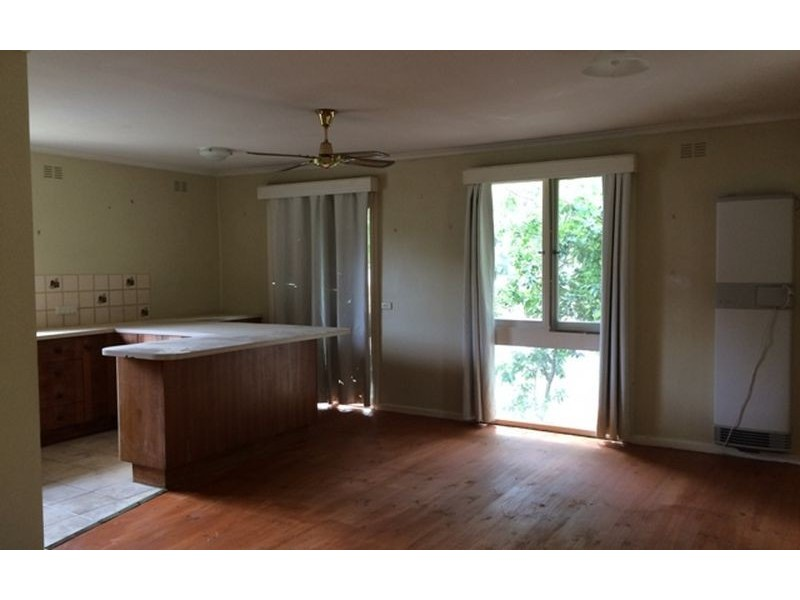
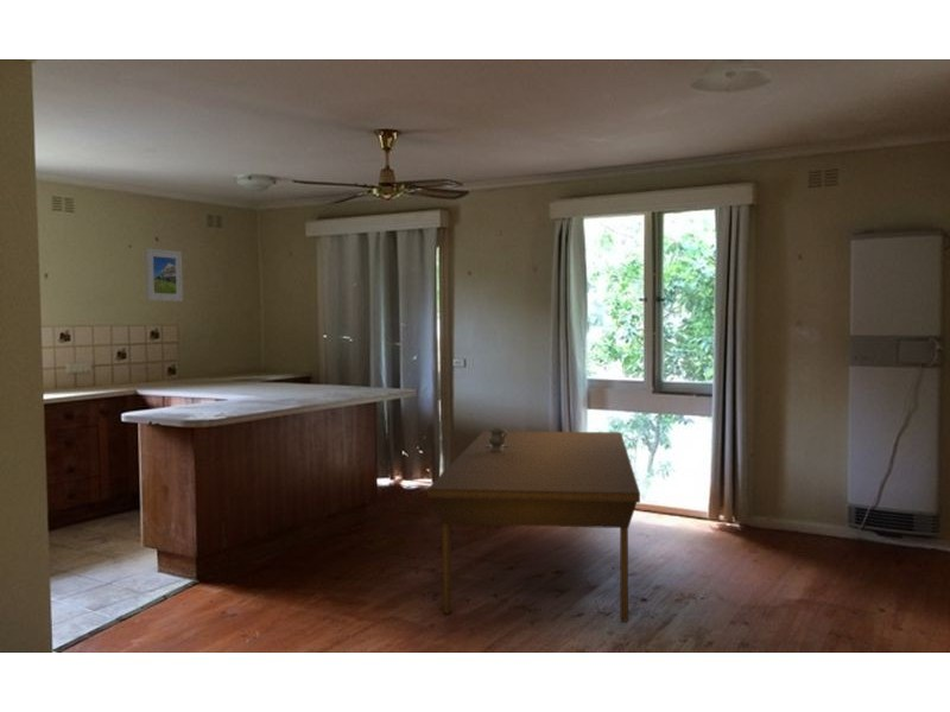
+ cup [486,427,508,452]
+ dining table [426,430,641,622]
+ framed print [144,247,184,303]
